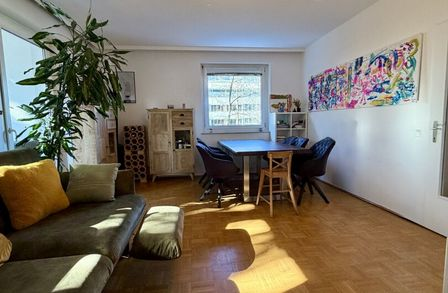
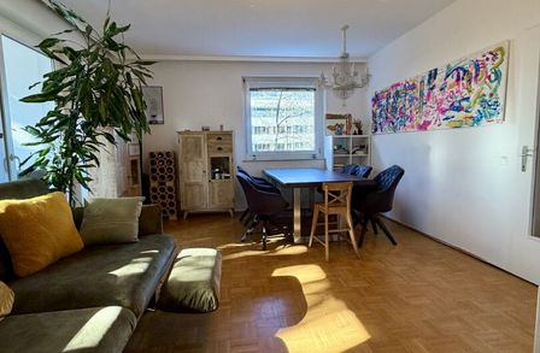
+ chandelier [316,24,372,108]
